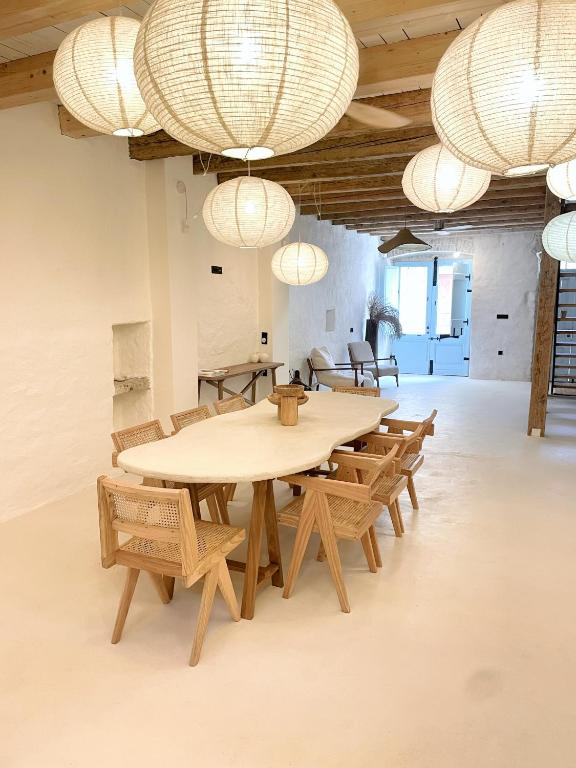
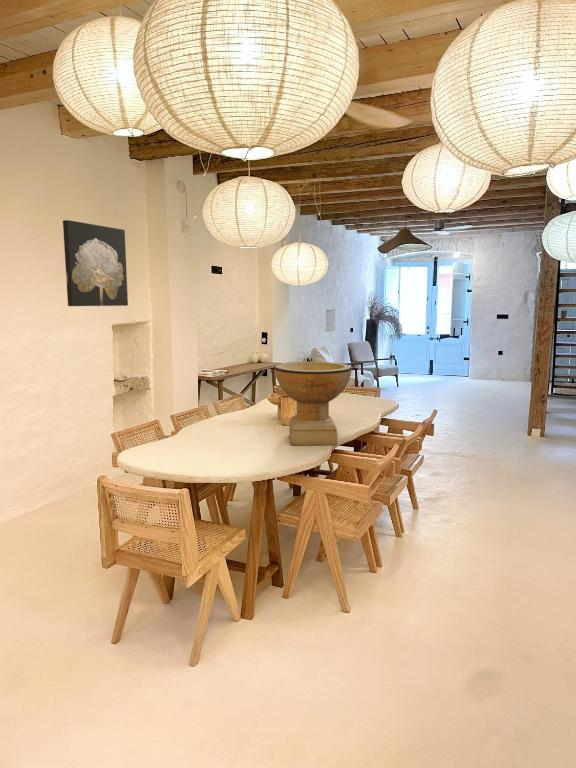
+ decorative bowl [273,361,353,446]
+ wall art [62,219,129,307]
